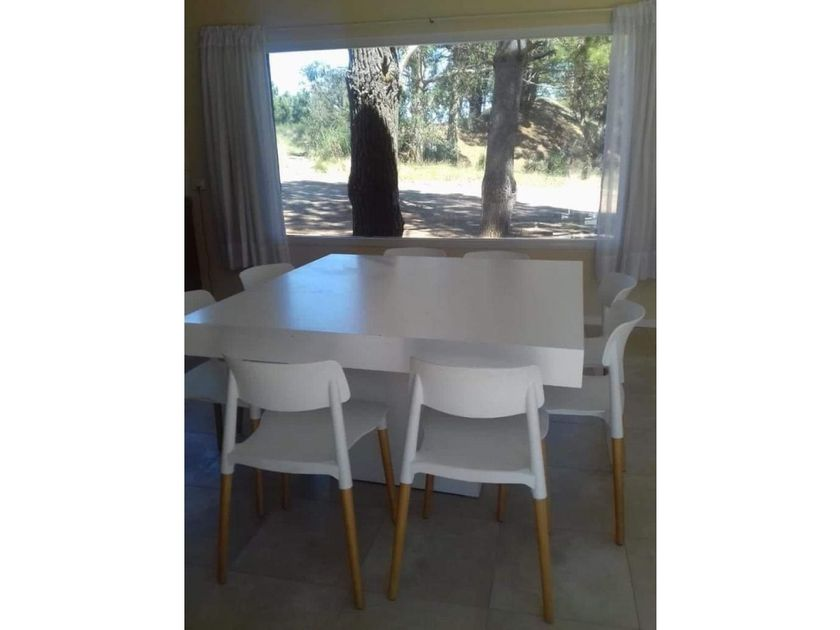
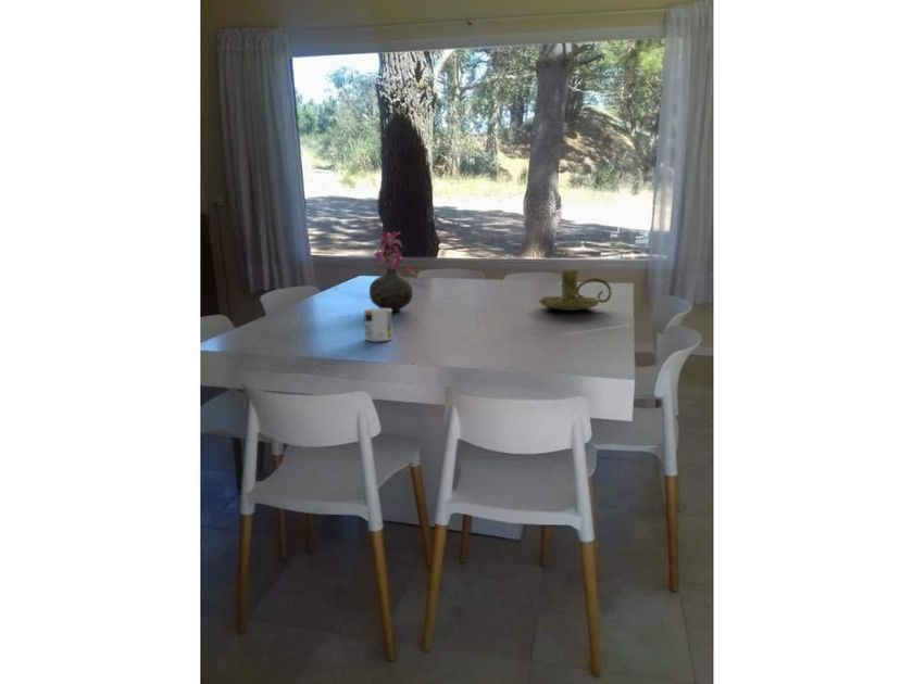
+ vase [368,230,418,313]
+ mug [363,307,393,342]
+ candle holder [538,269,613,312]
